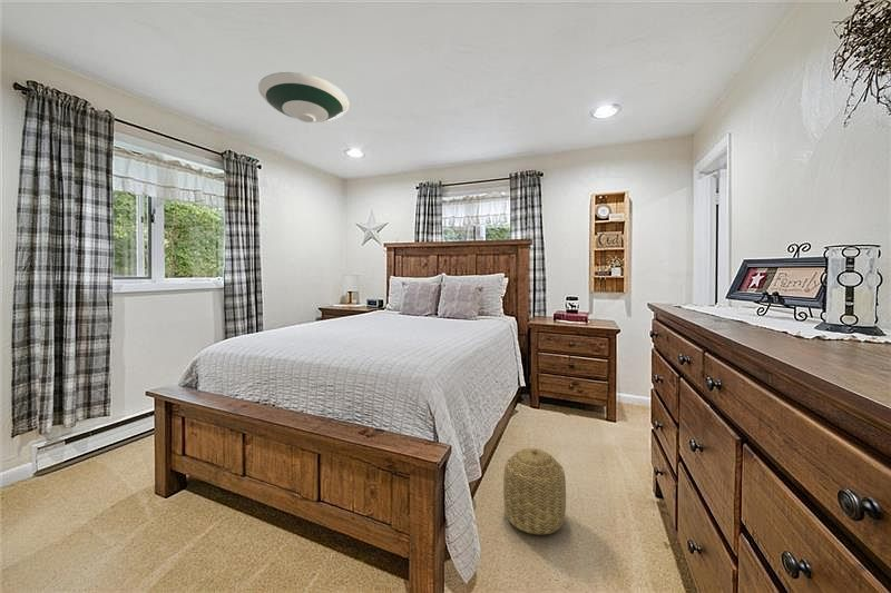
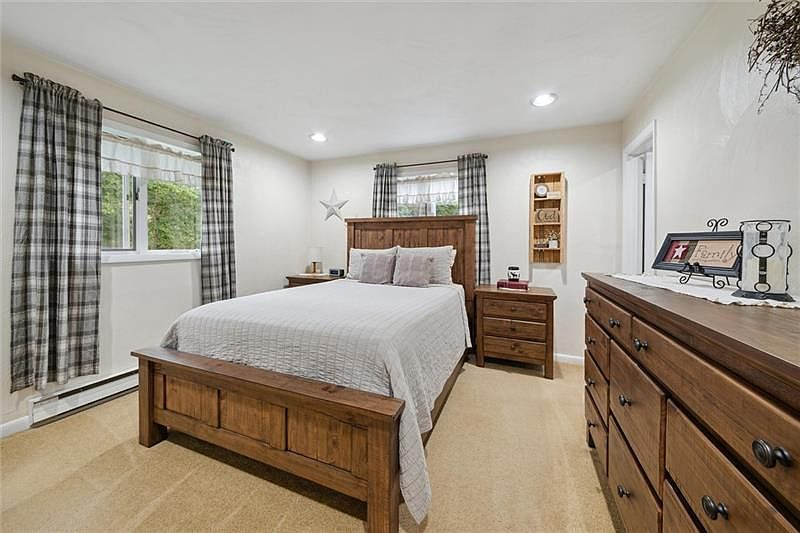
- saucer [257,71,350,123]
- basket [502,447,567,535]
